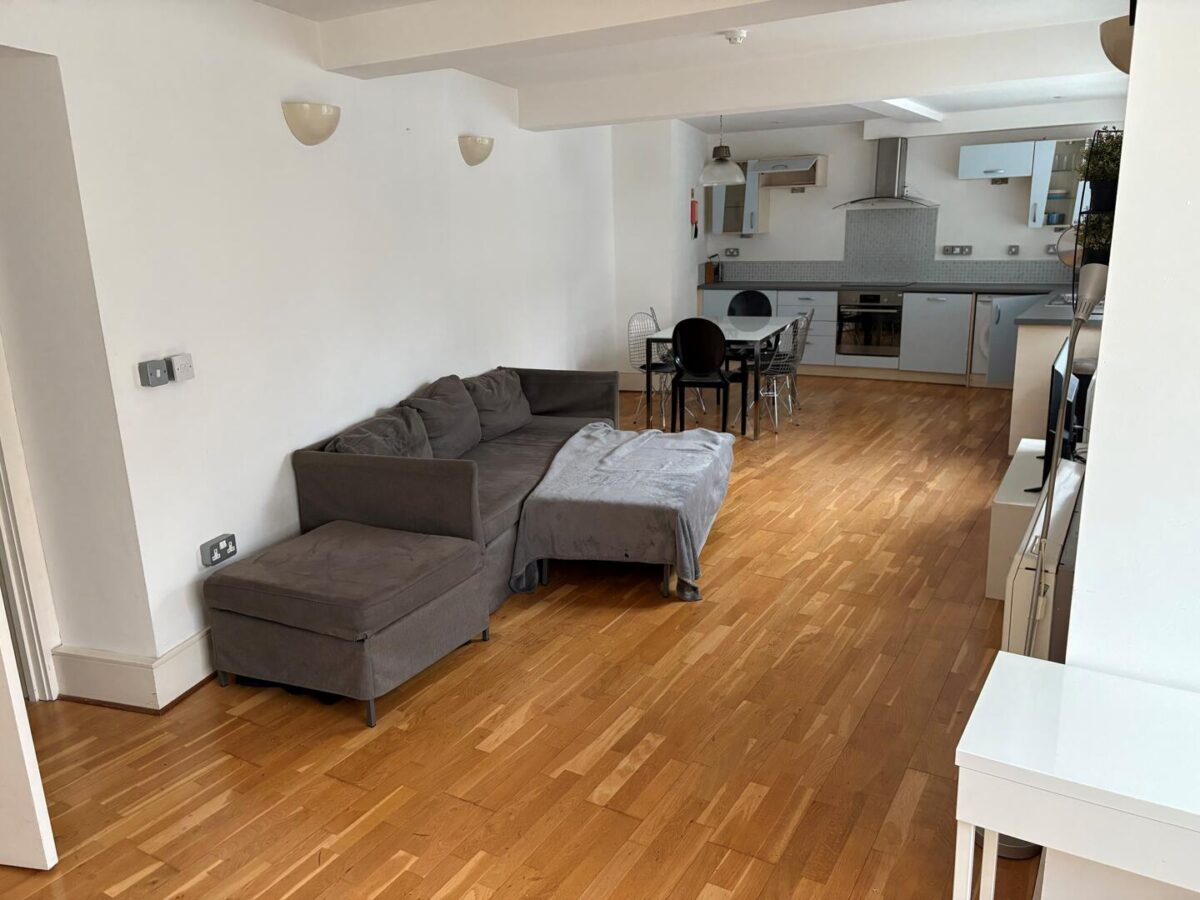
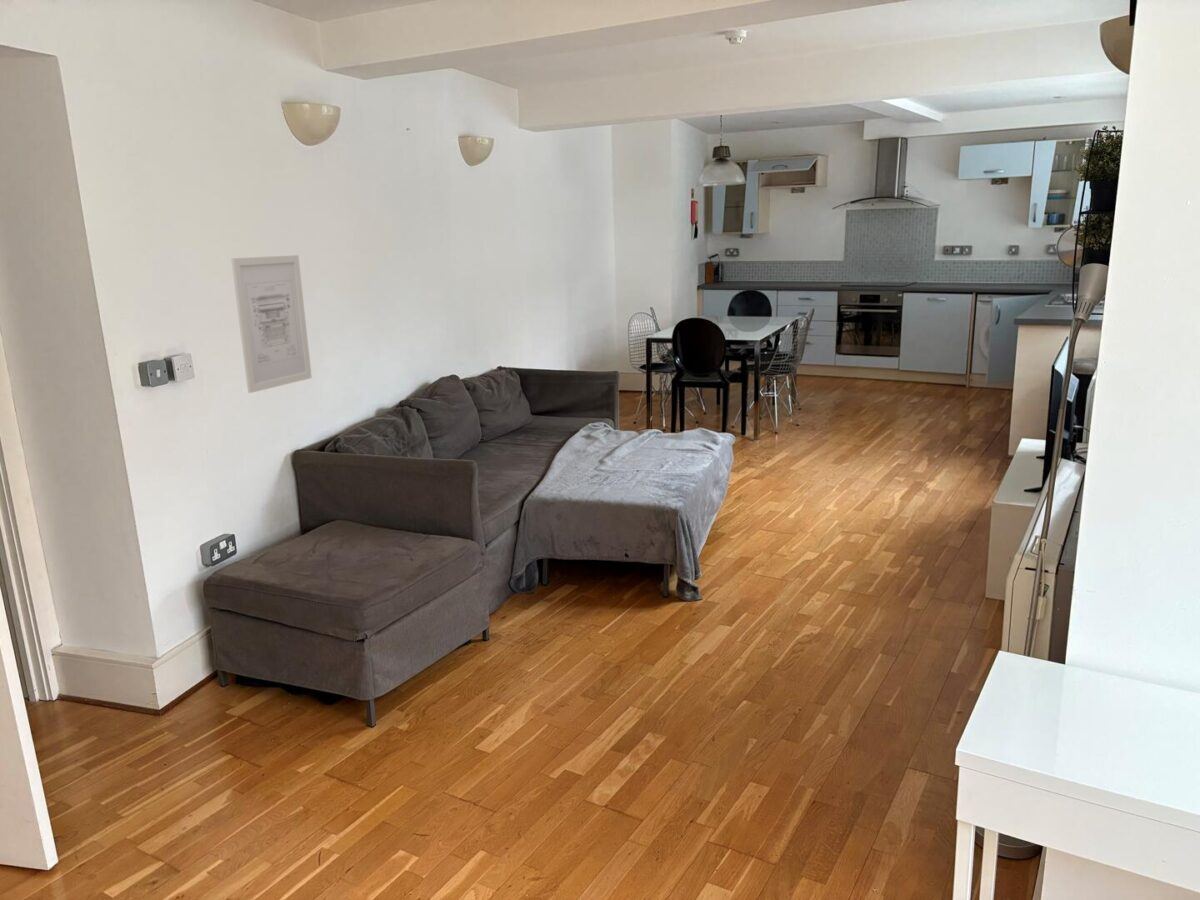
+ wall art [230,254,313,394]
